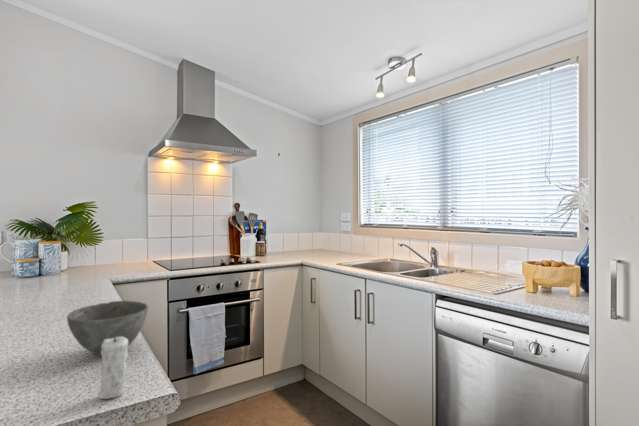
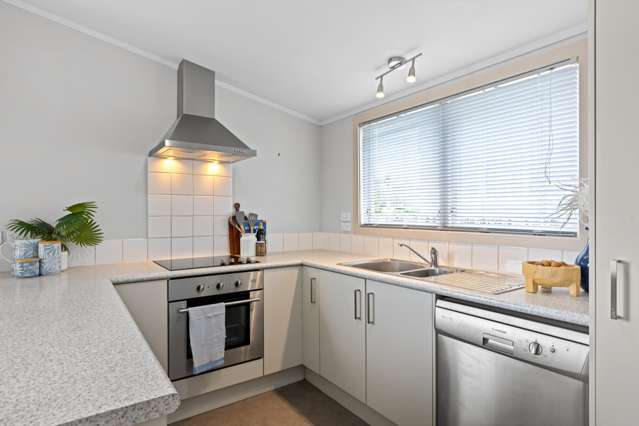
- candle [97,331,129,400]
- bowl [66,300,149,356]
